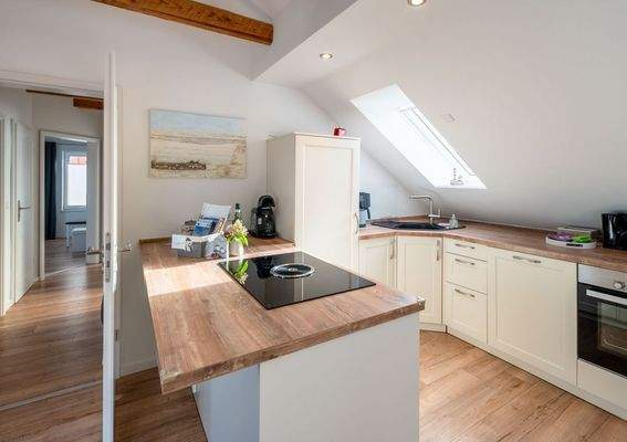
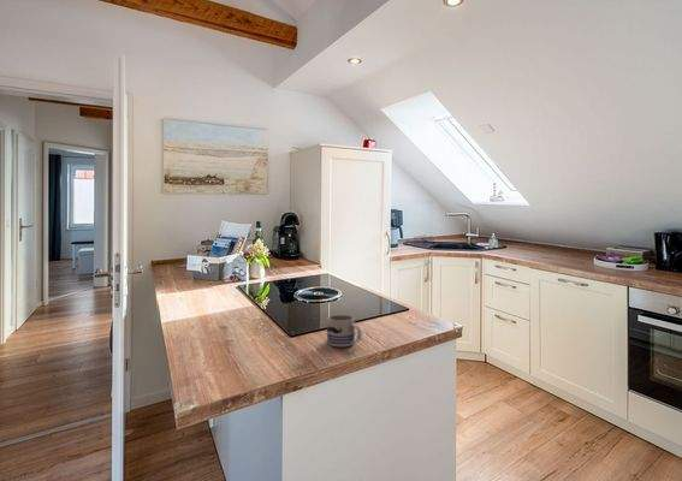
+ mug [326,314,363,348]
